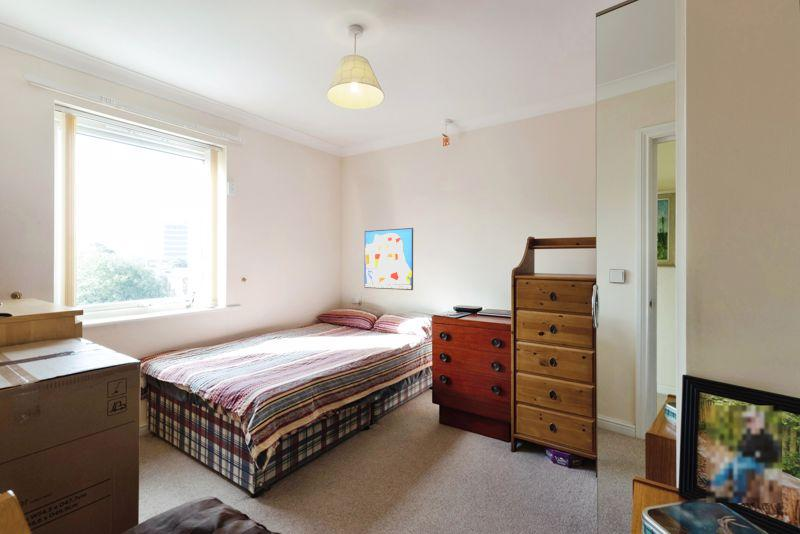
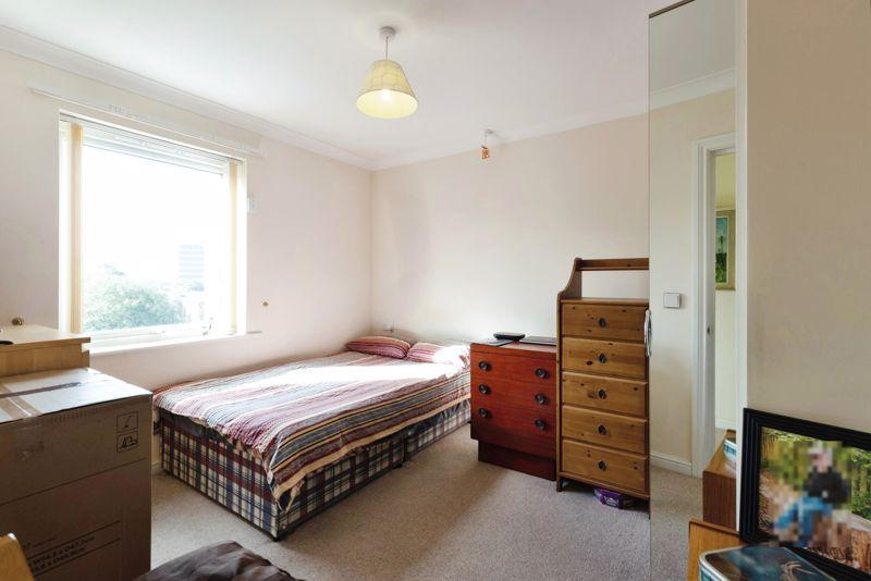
- wall art [364,227,414,291]
